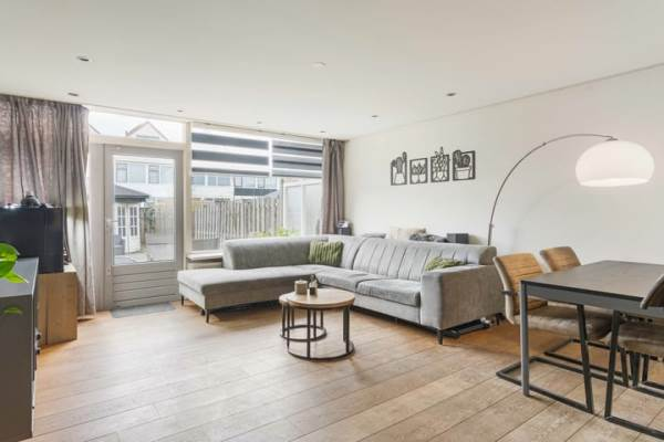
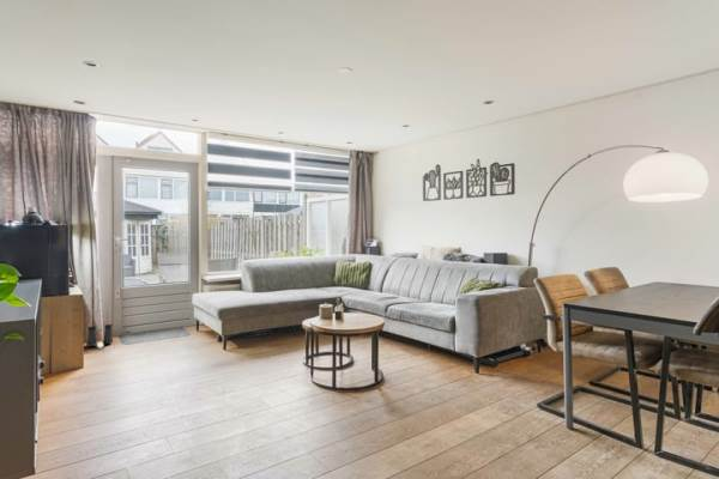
+ boots [85,323,114,348]
